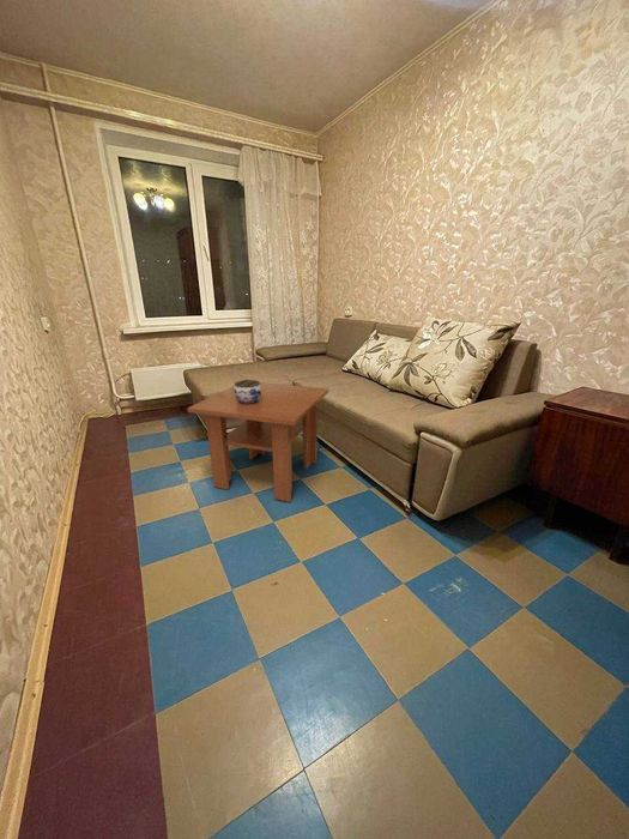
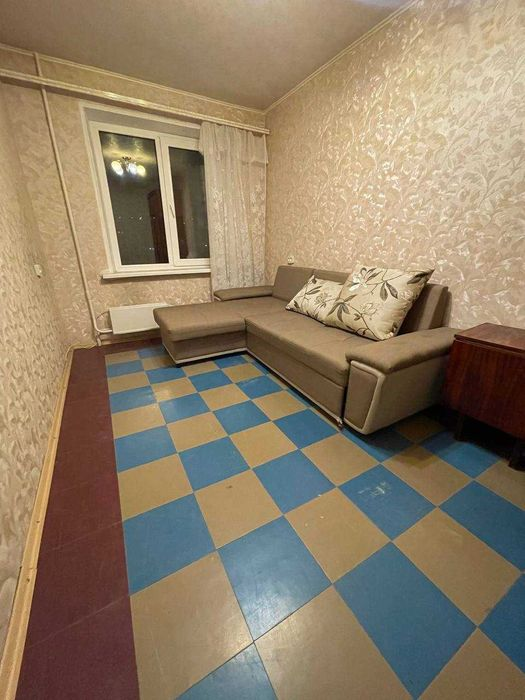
- coffee table [187,381,329,503]
- jar [234,379,261,404]
